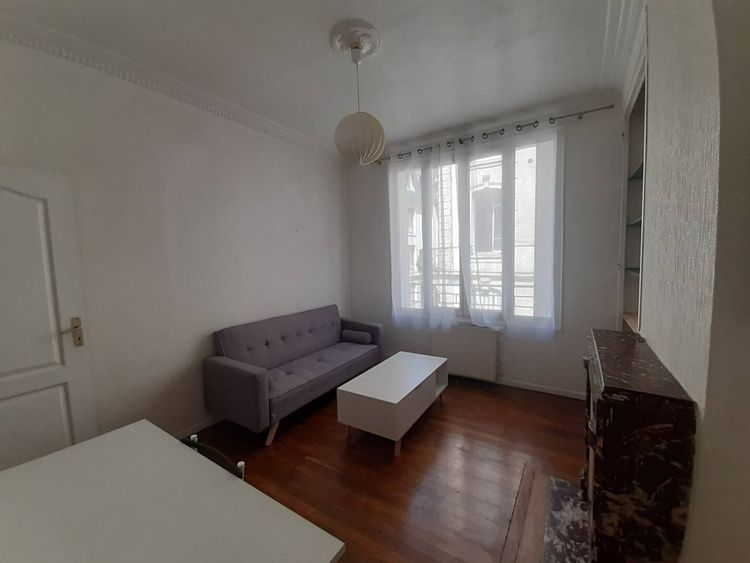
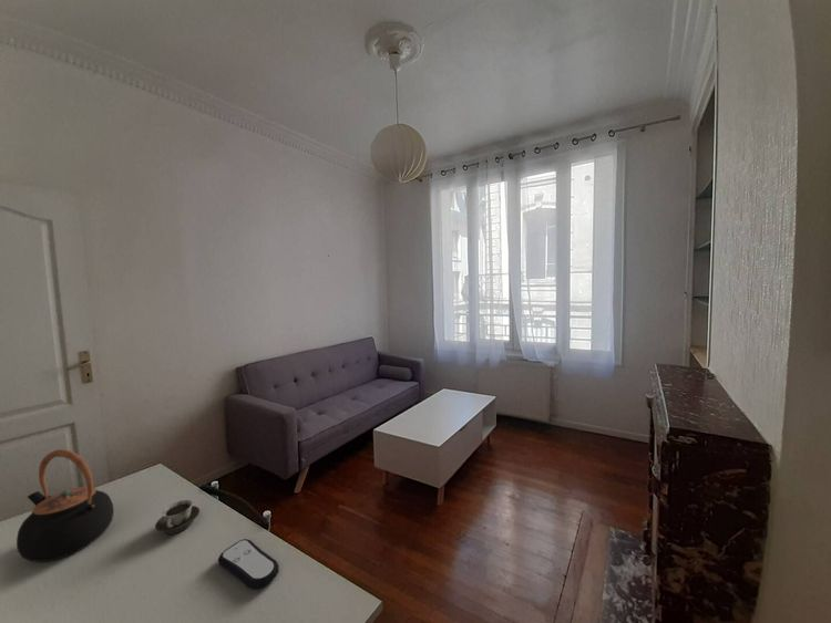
+ teapot [16,448,115,563]
+ remote control [217,538,280,590]
+ cup [154,499,201,536]
